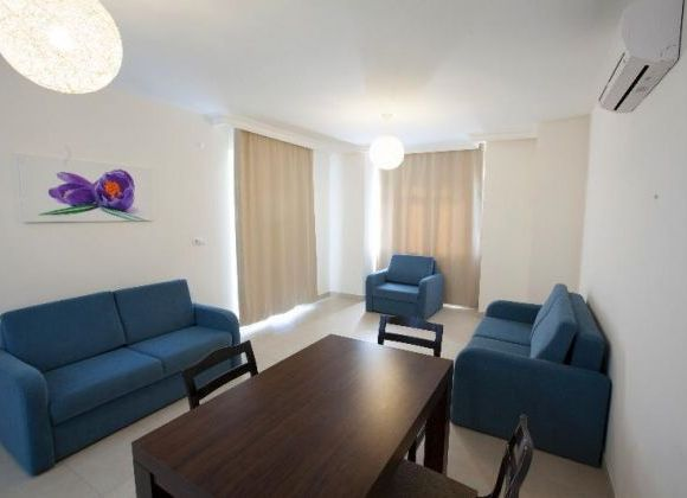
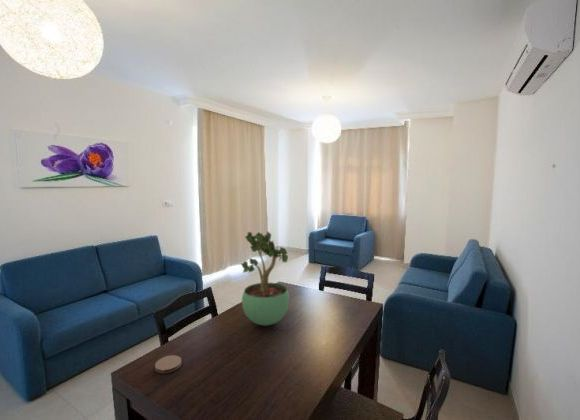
+ coaster [154,354,182,374]
+ potted plant [240,230,290,327]
